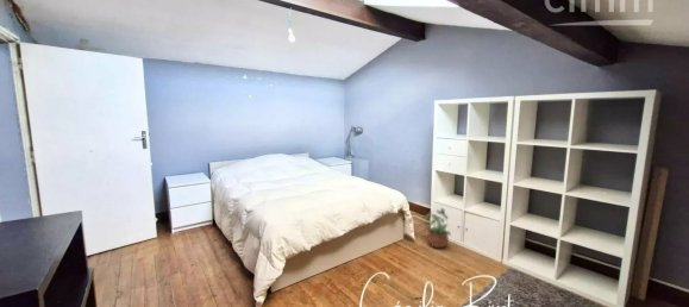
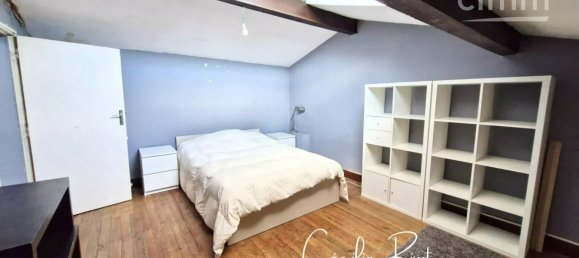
- potted plant [421,207,452,249]
